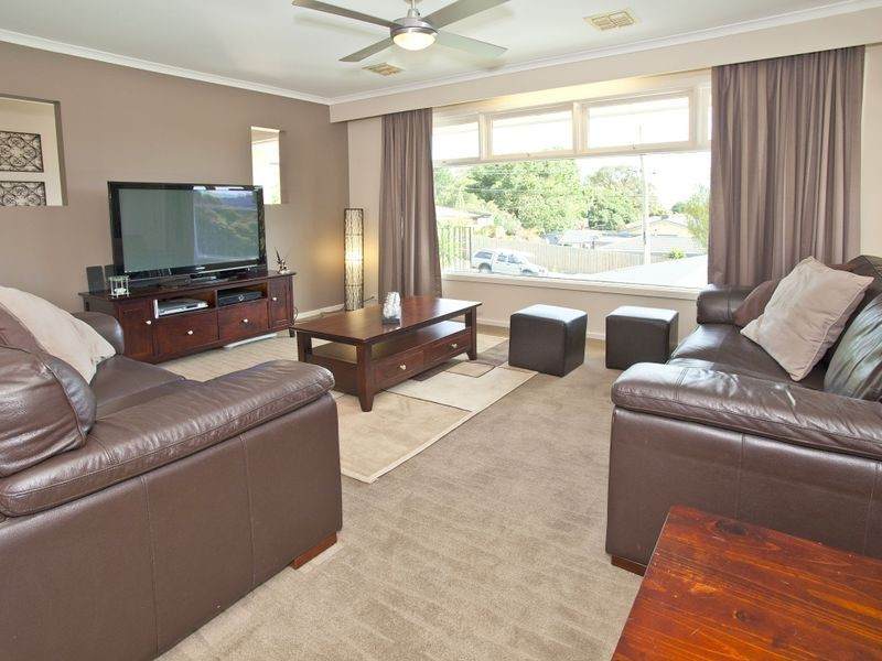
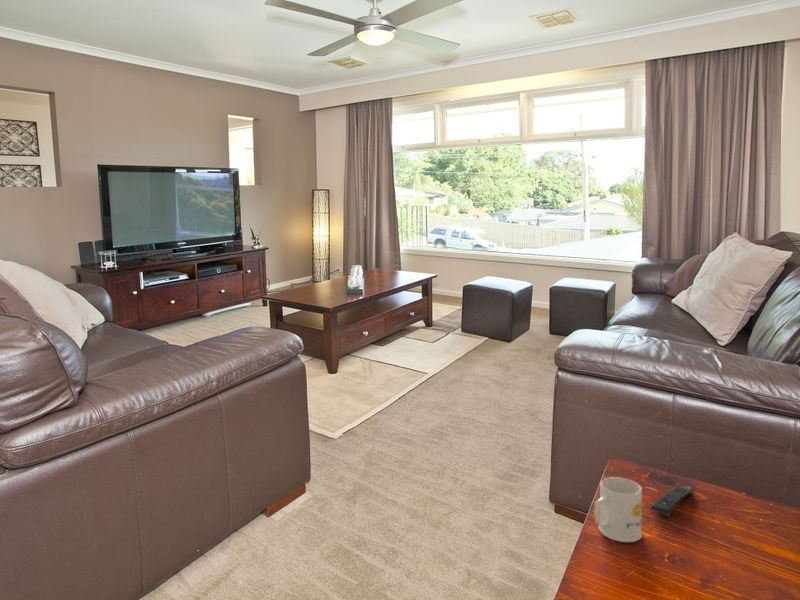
+ mug [594,476,643,543]
+ remote control [650,484,694,517]
